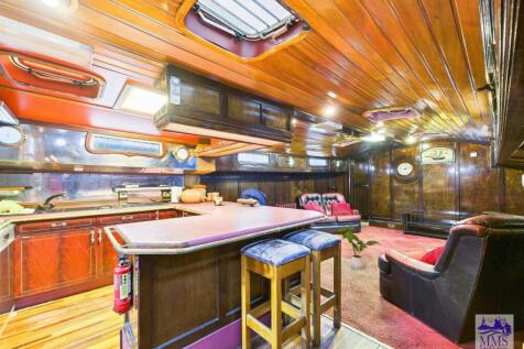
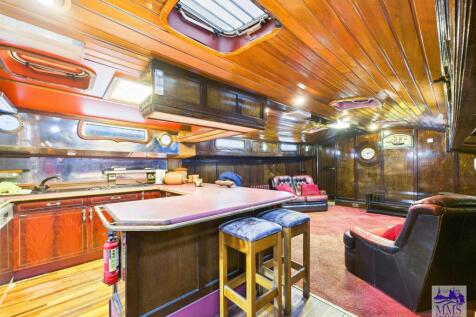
- house plant [337,225,382,270]
